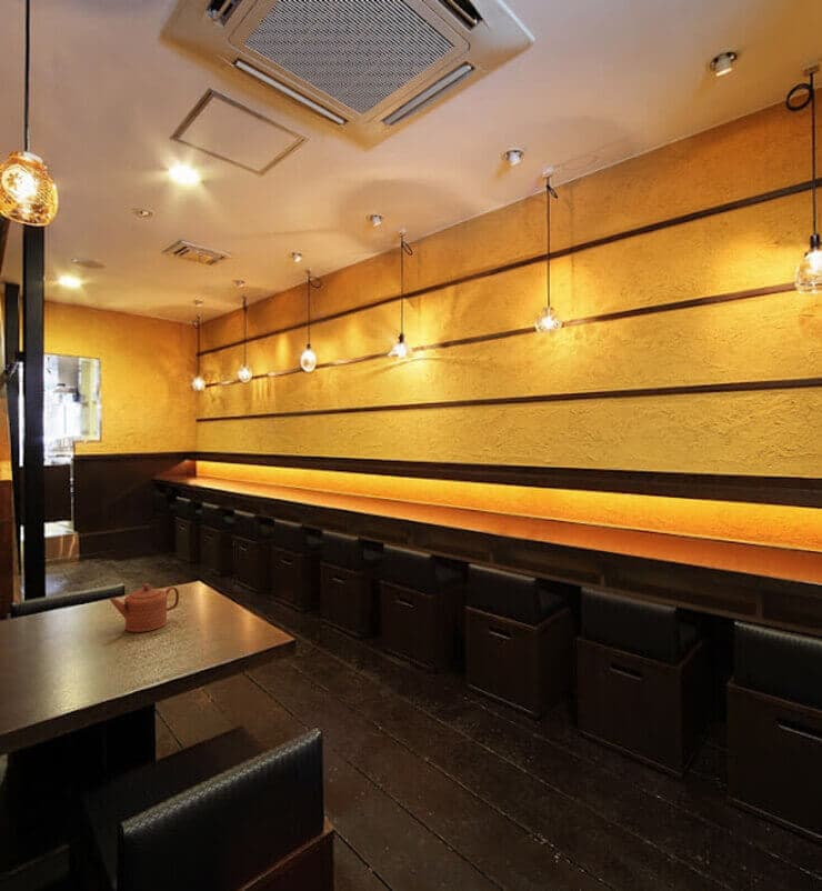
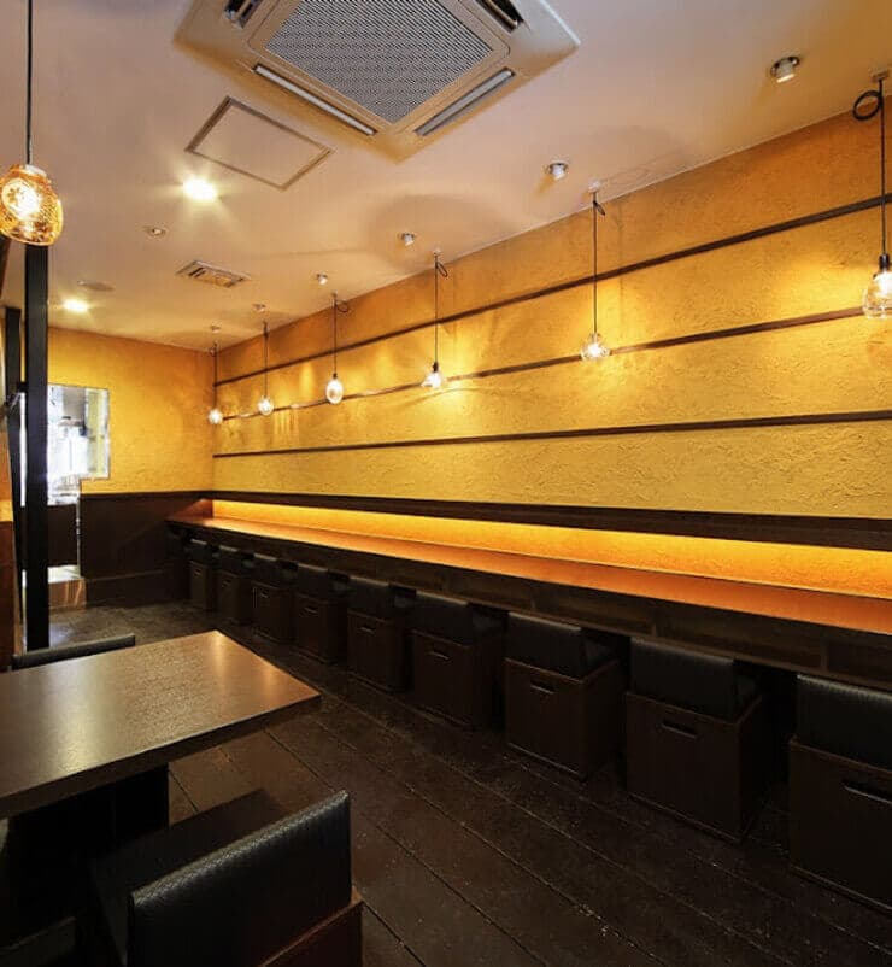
- teapot [109,582,180,633]
